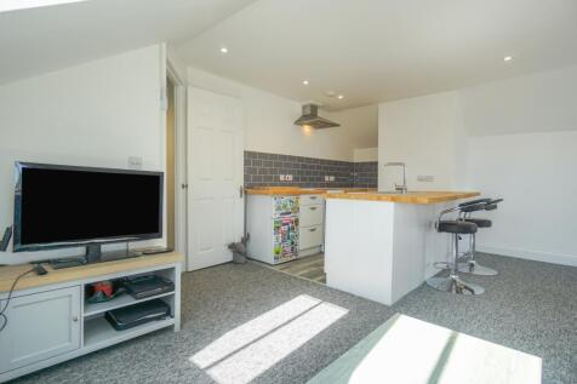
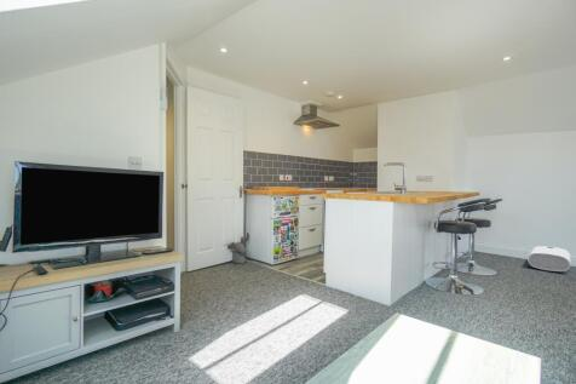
+ water heater [526,245,571,273]
